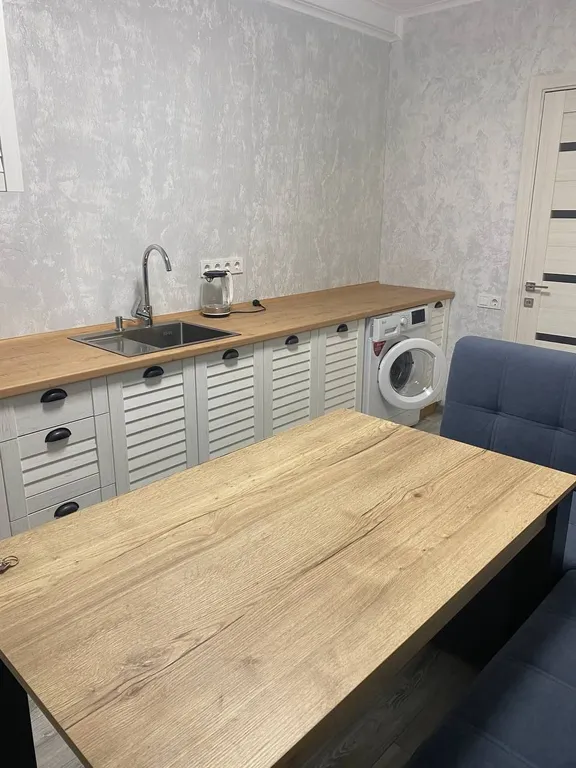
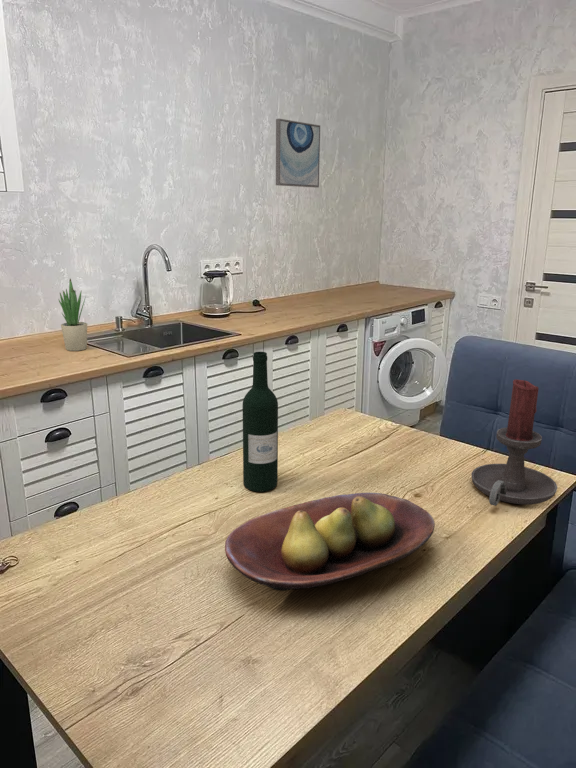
+ wine bottle [241,351,279,493]
+ candle holder [470,379,558,507]
+ fruit bowl [224,492,436,592]
+ potted plant [58,278,88,352]
+ wall art [275,118,321,189]
